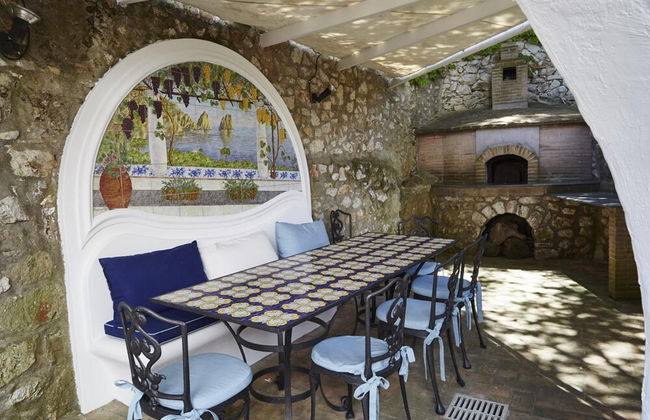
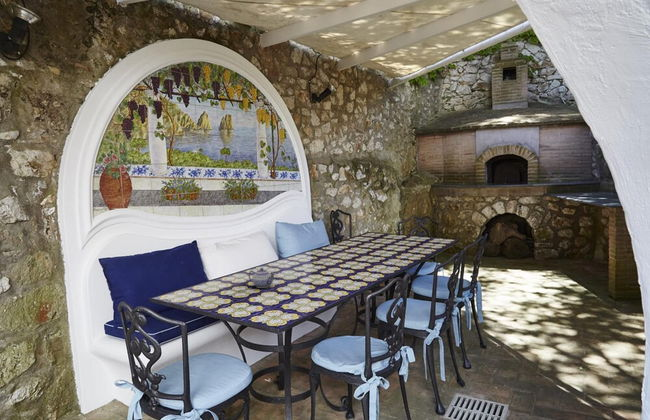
+ teapot [248,267,276,289]
